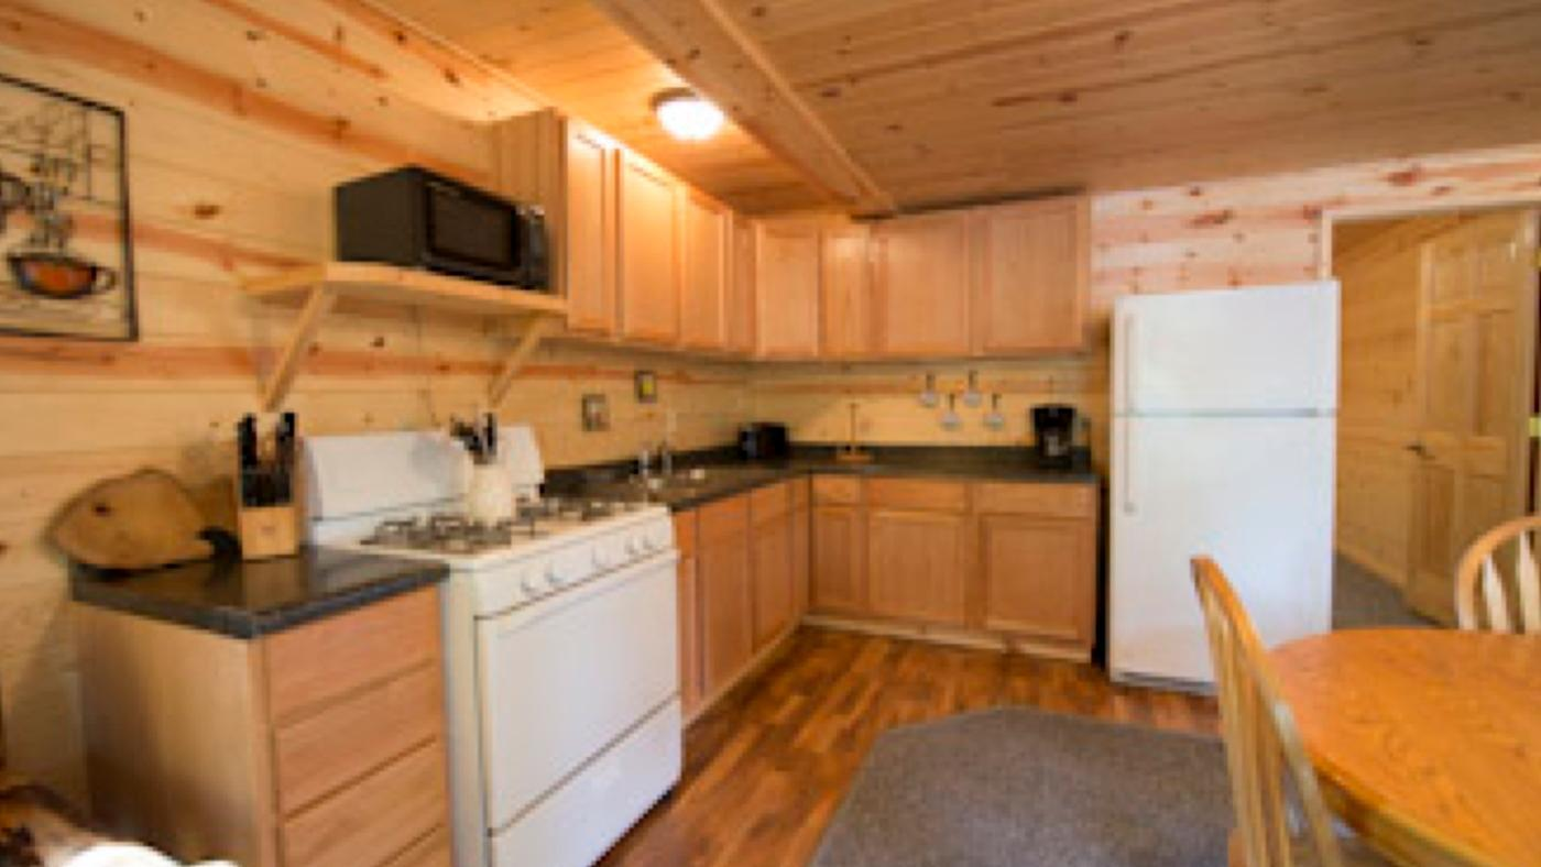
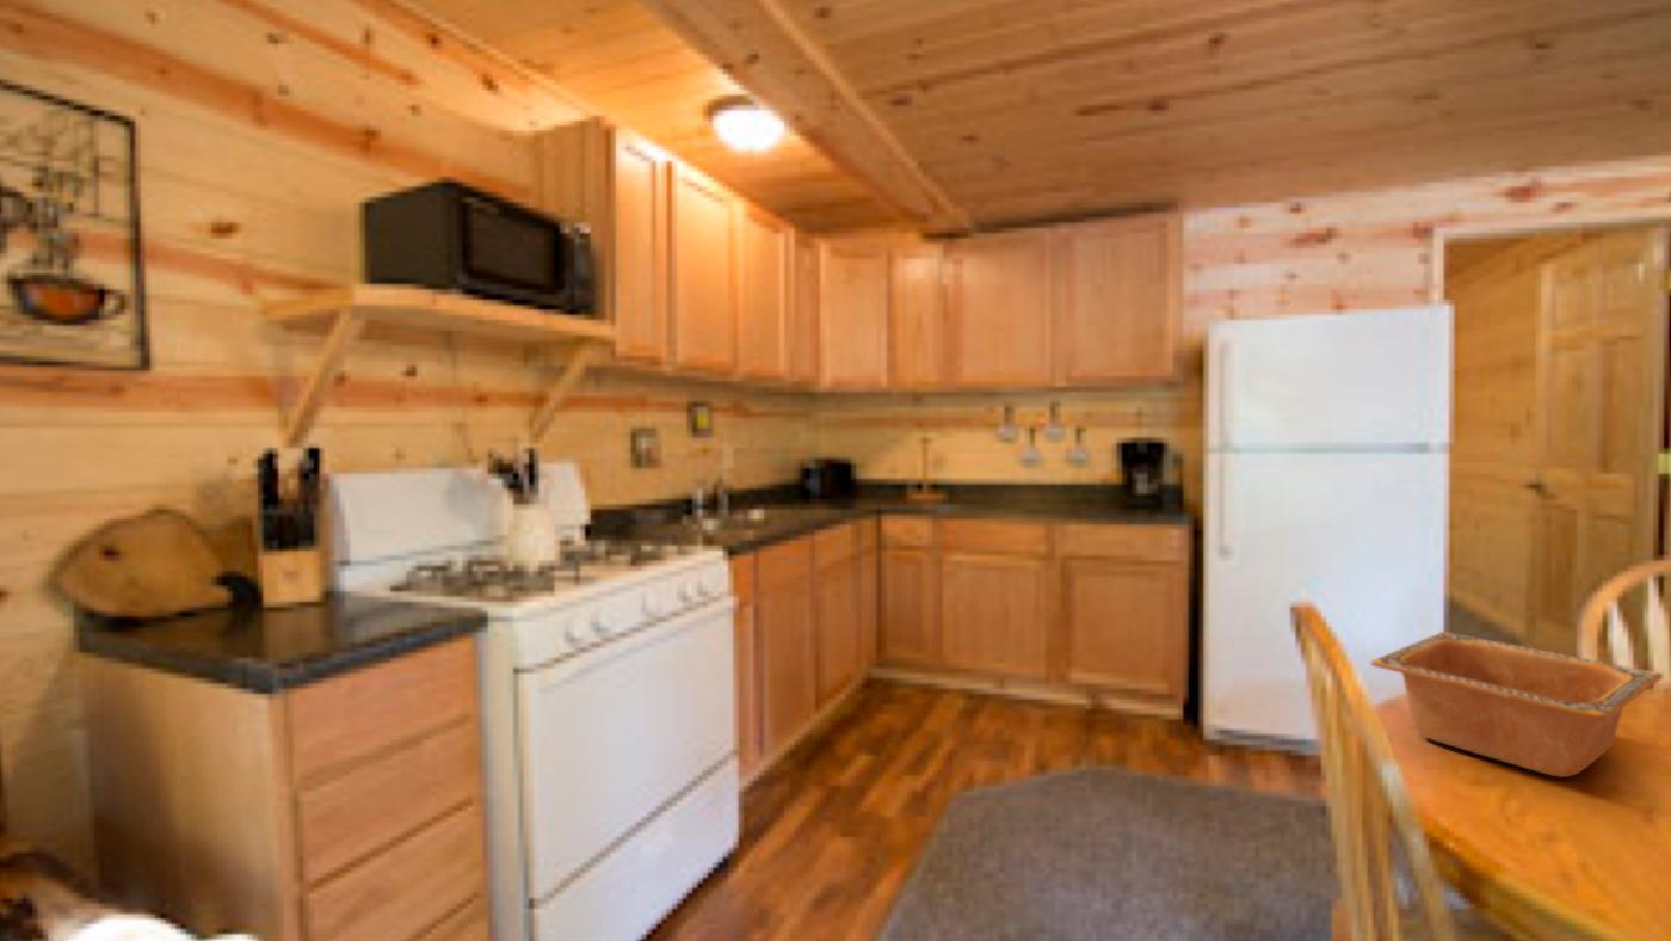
+ serving bowl [1370,631,1664,779]
